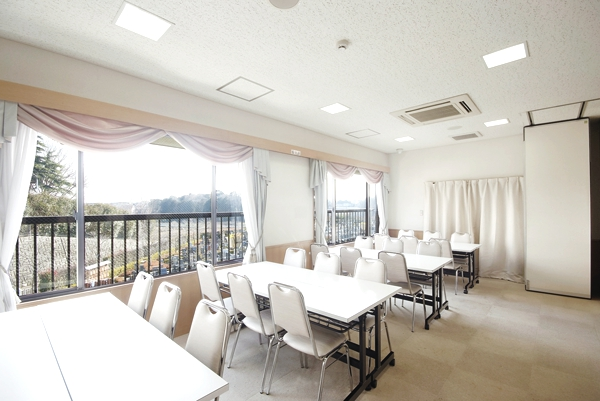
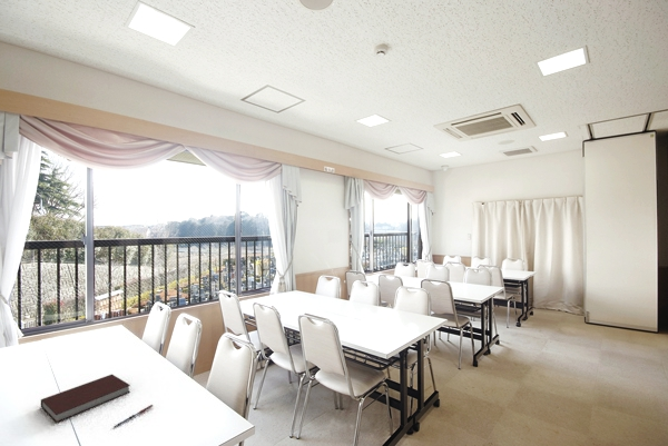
+ notebook [40,373,131,424]
+ pen [112,404,154,428]
